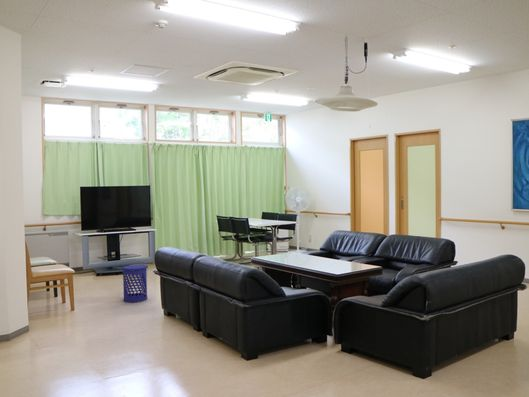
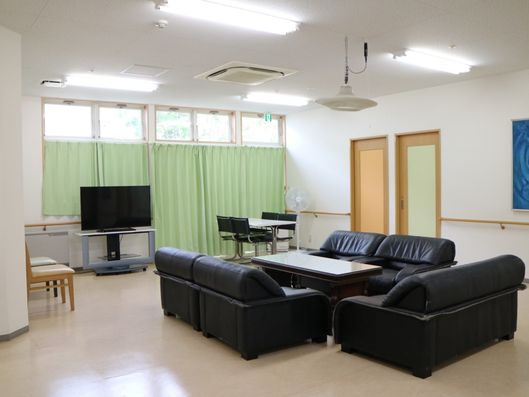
- waste bin [122,264,148,303]
